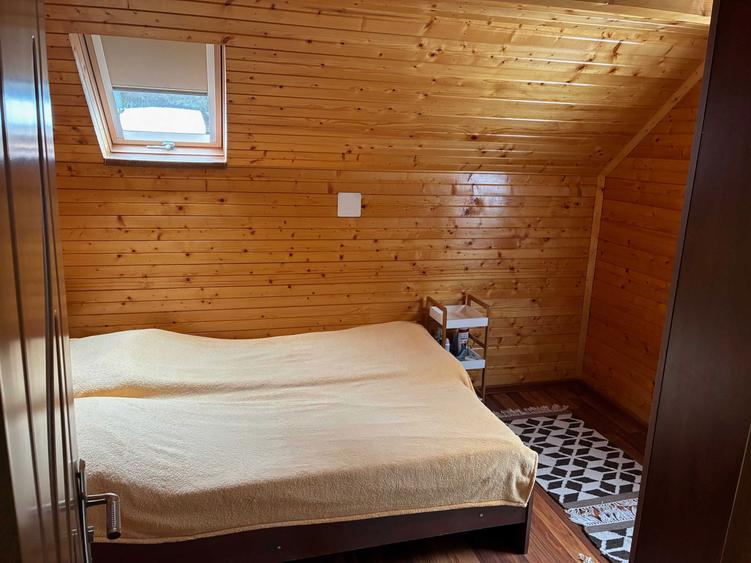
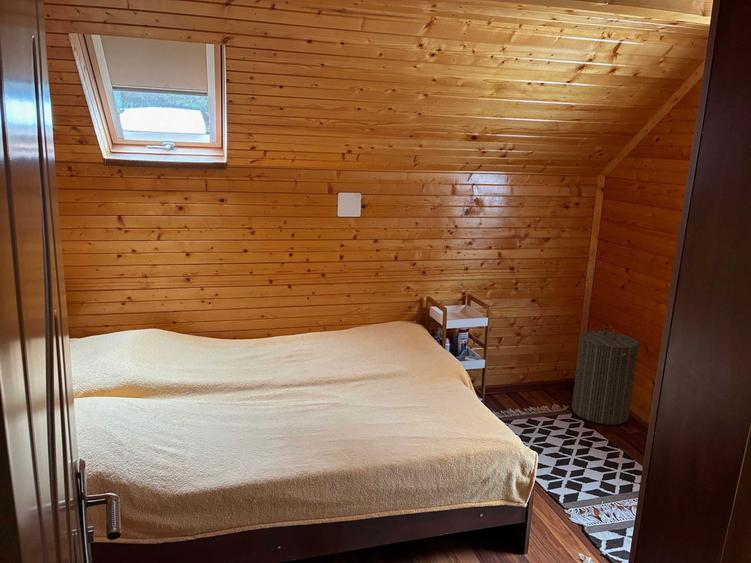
+ laundry hamper [571,325,640,426]
